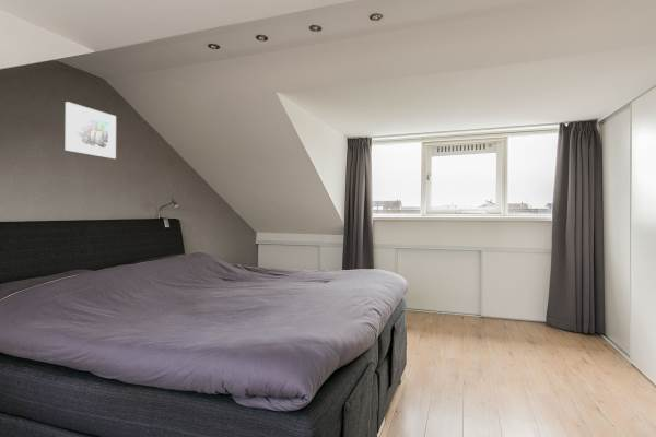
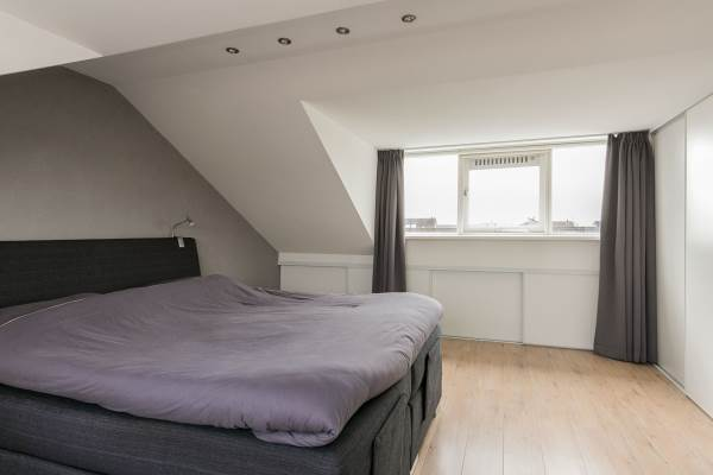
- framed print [65,101,117,160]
